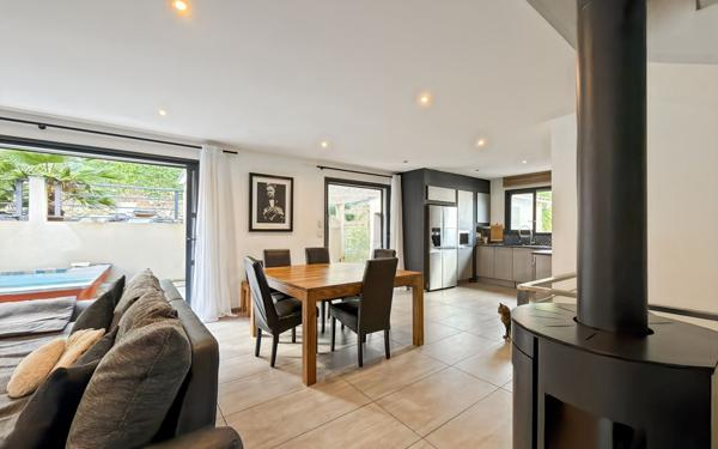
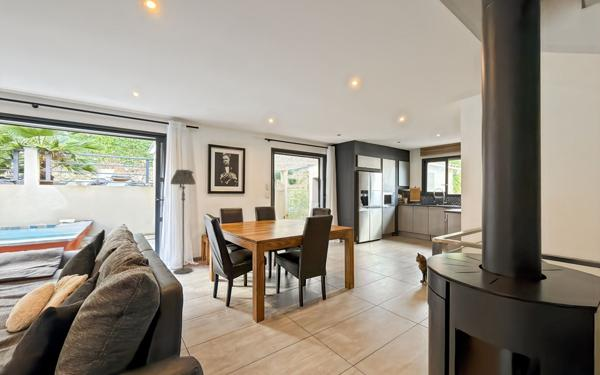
+ floor lamp [170,169,197,275]
